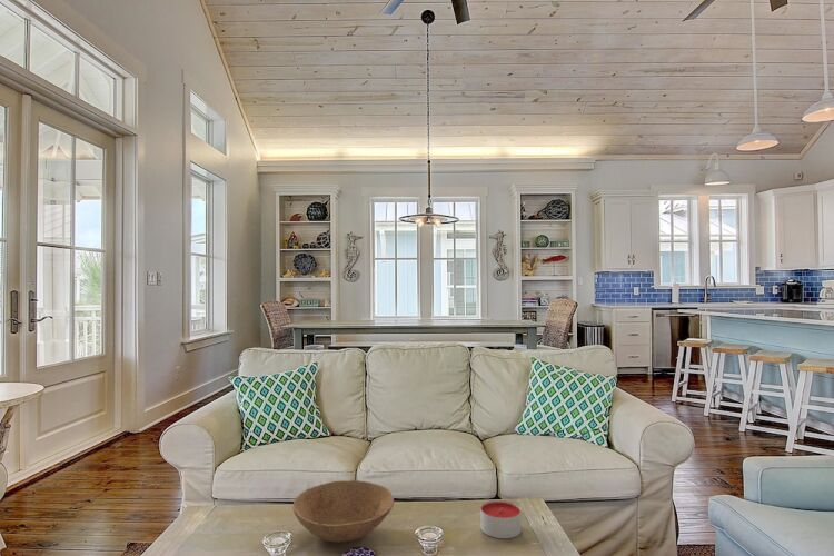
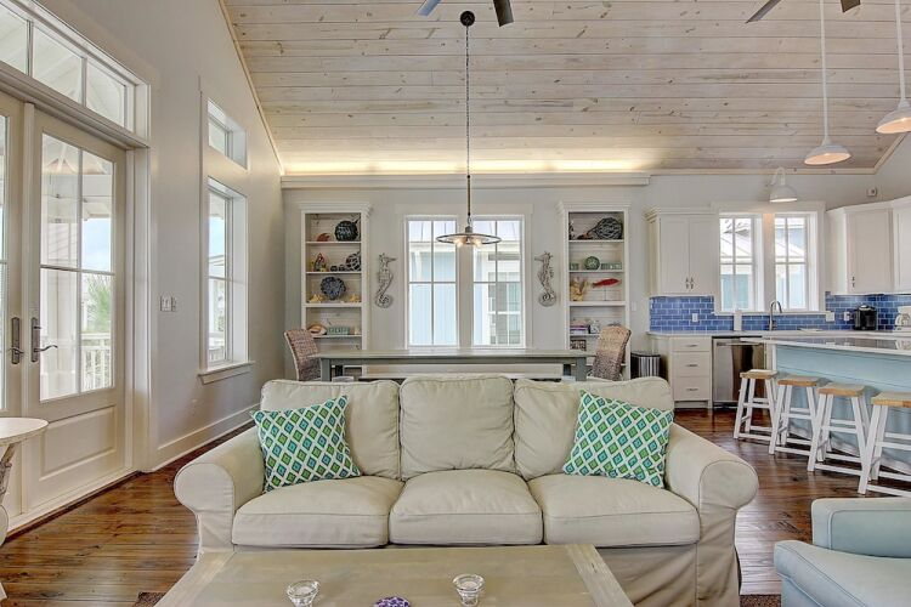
- candle [479,499,523,539]
- bowl [292,479,395,544]
